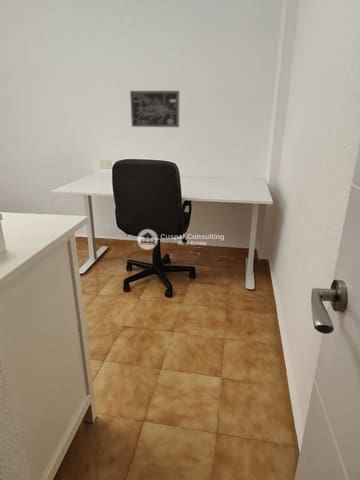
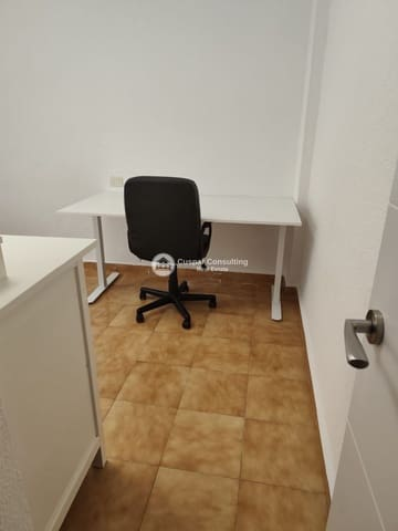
- wall art [129,90,180,128]
